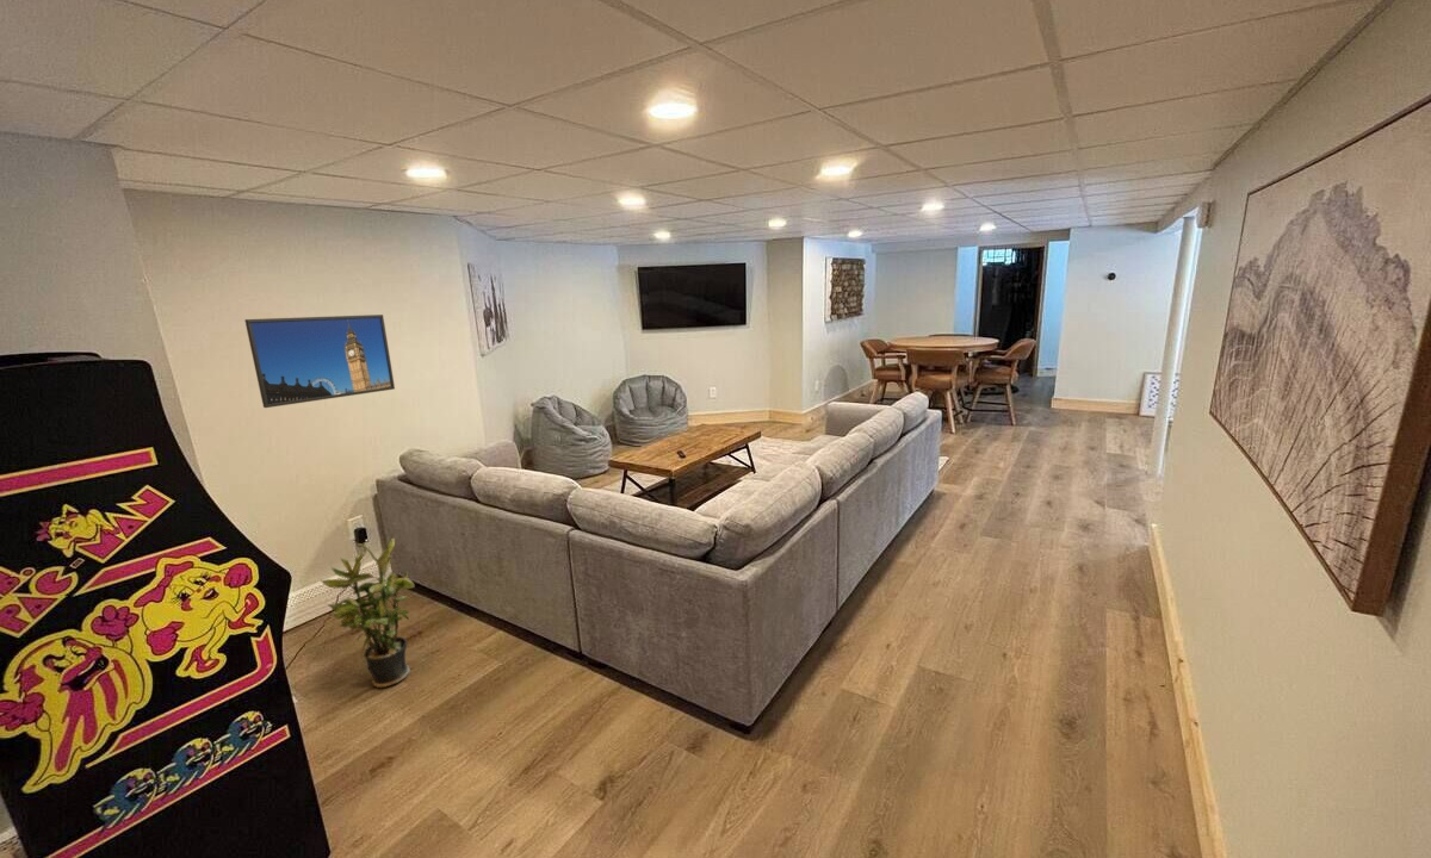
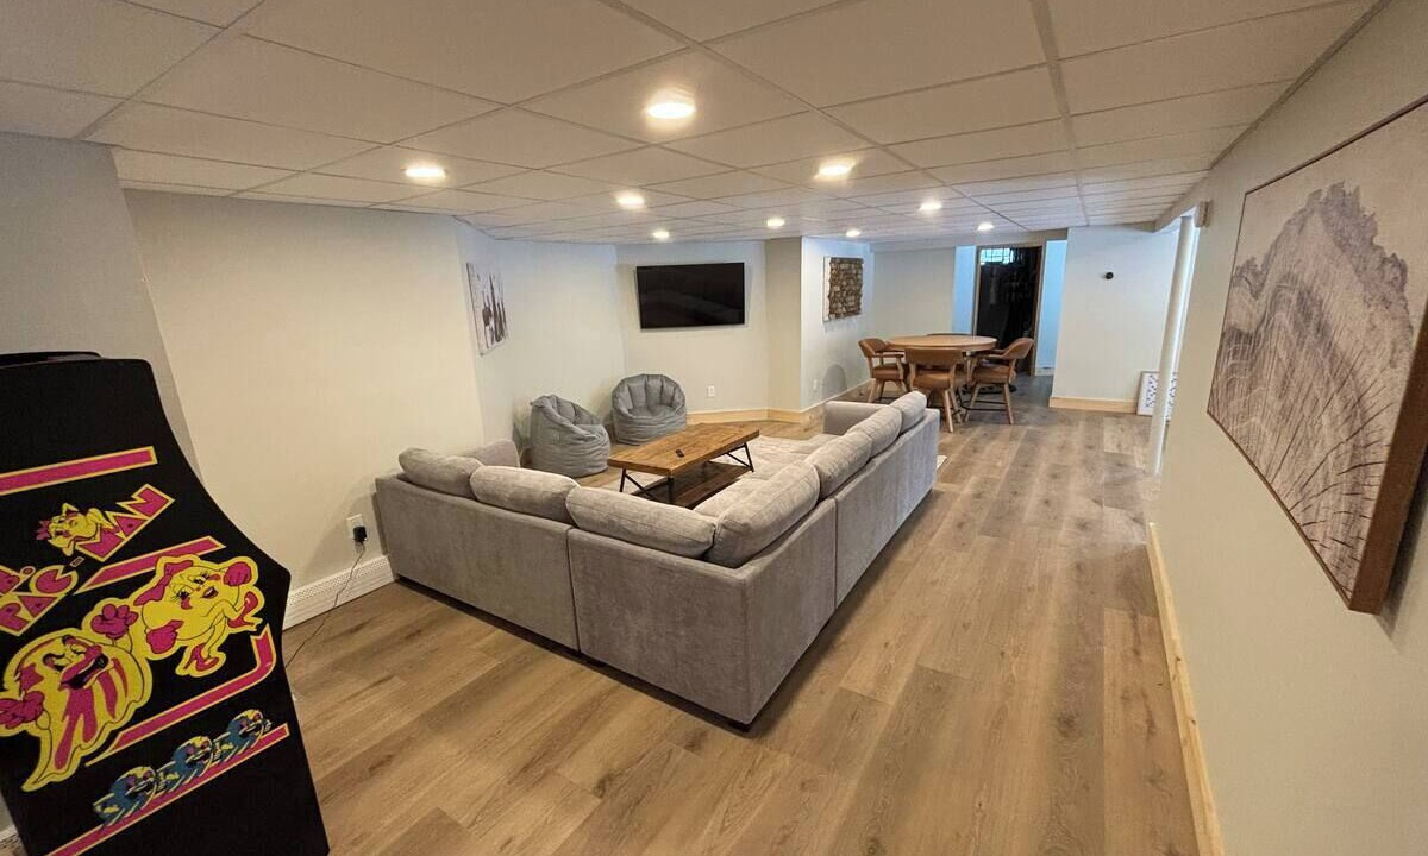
- potted plant [320,536,416,690]
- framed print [243,313,396,409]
